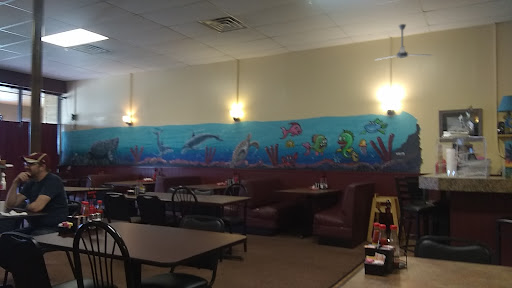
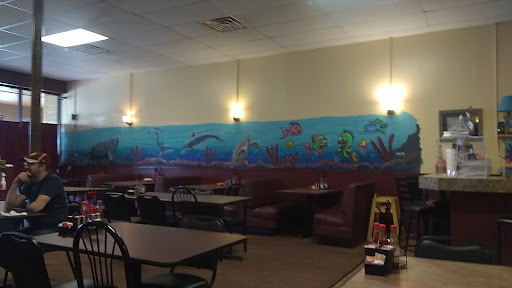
- ceiling fan [373,23,433,61]
